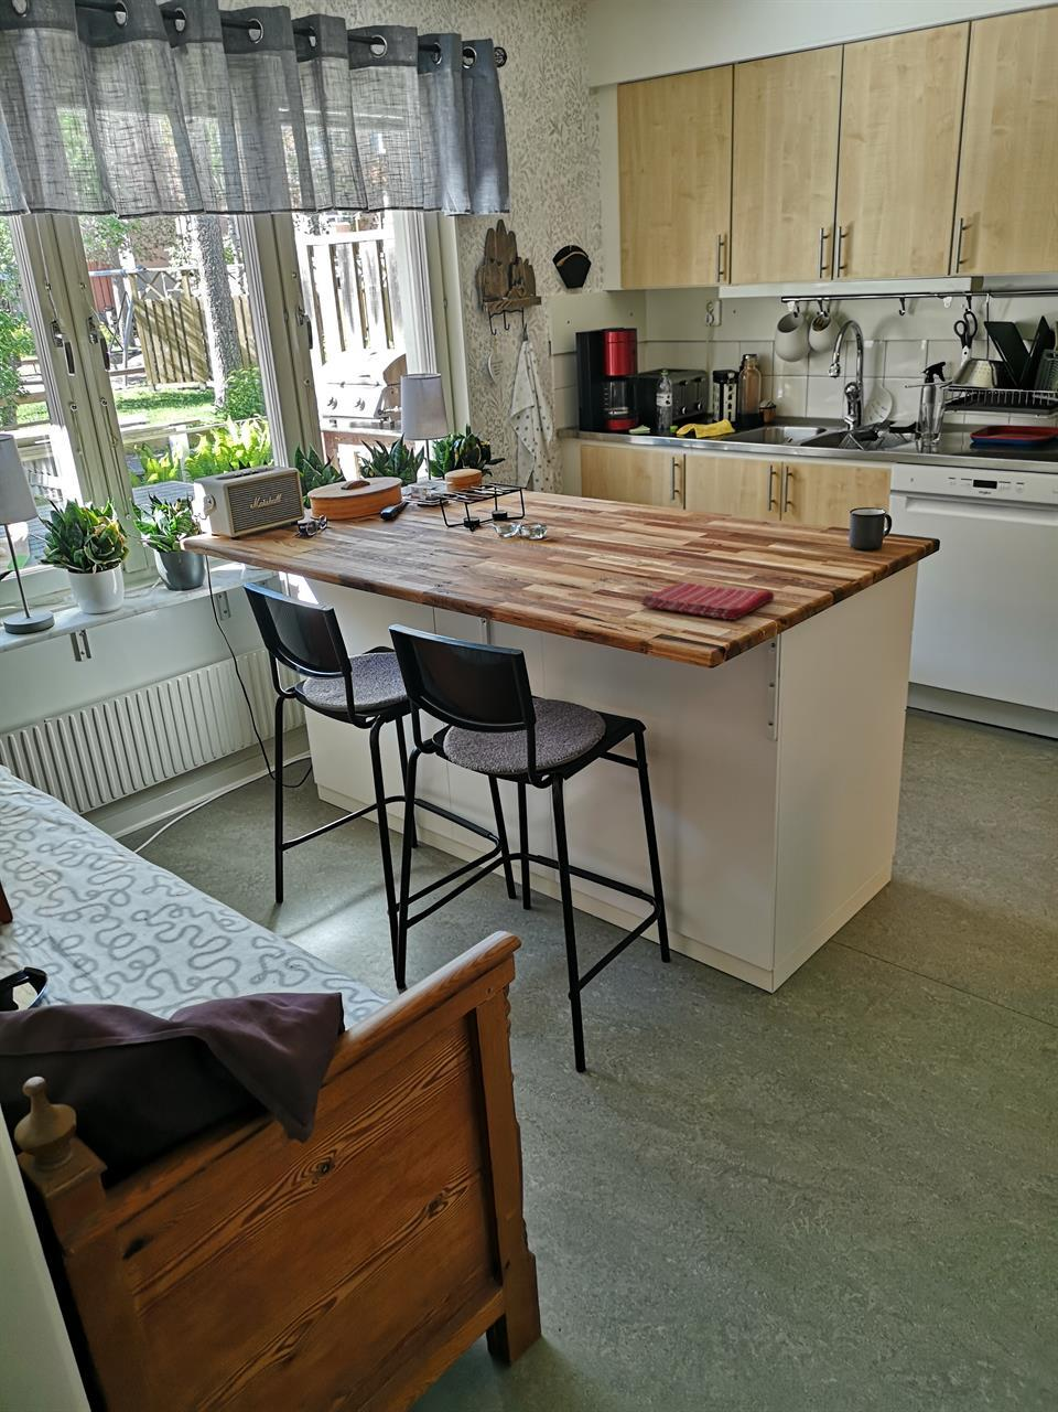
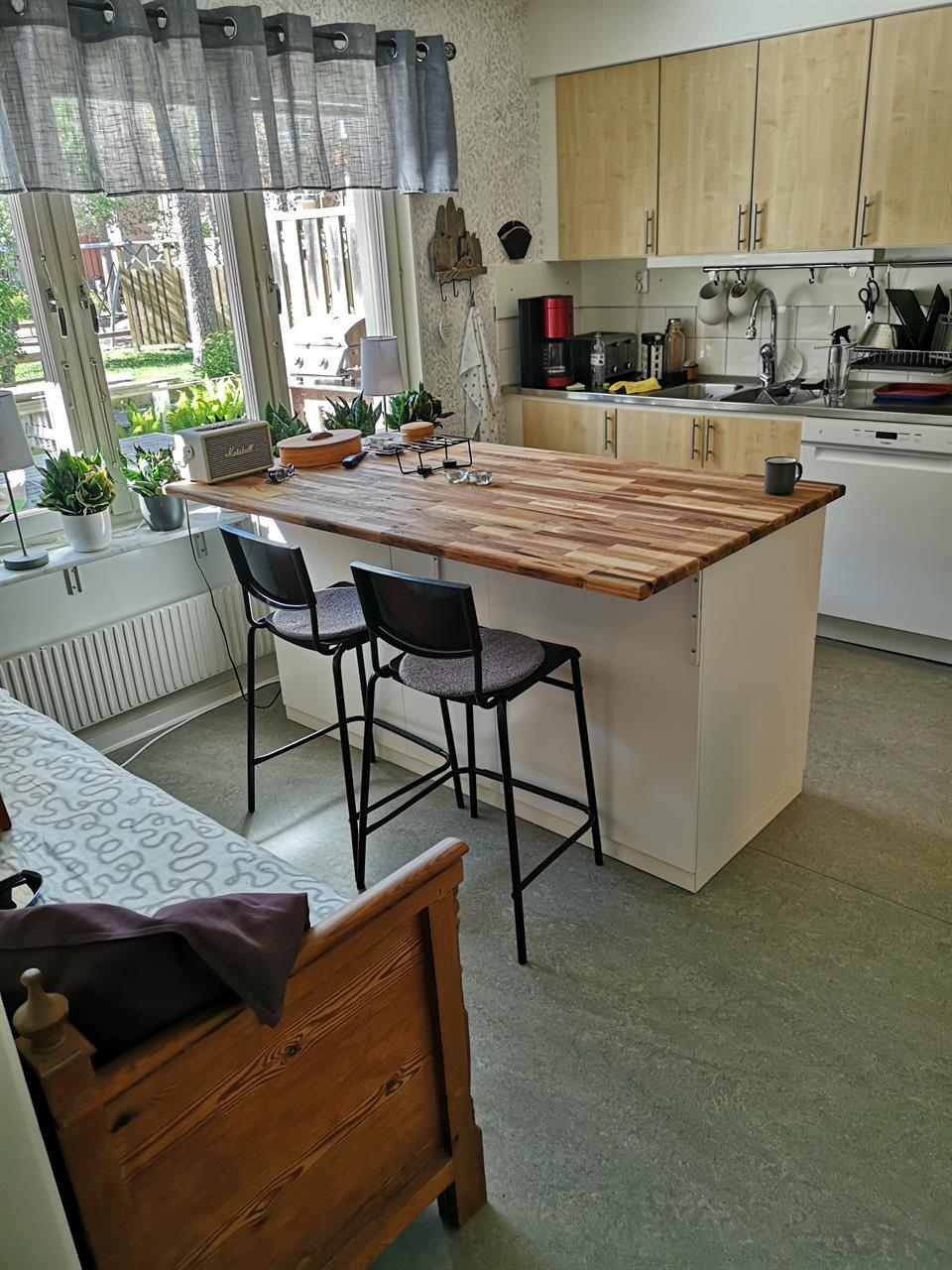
- dish towel [640,581,776,622]
